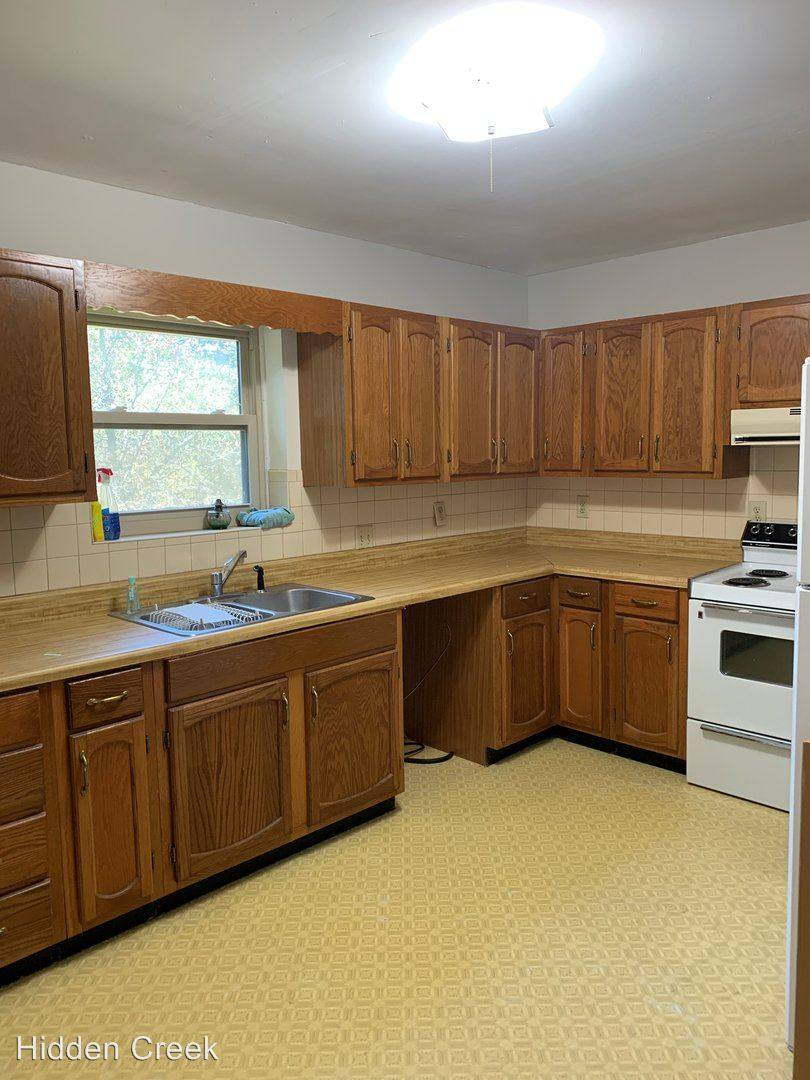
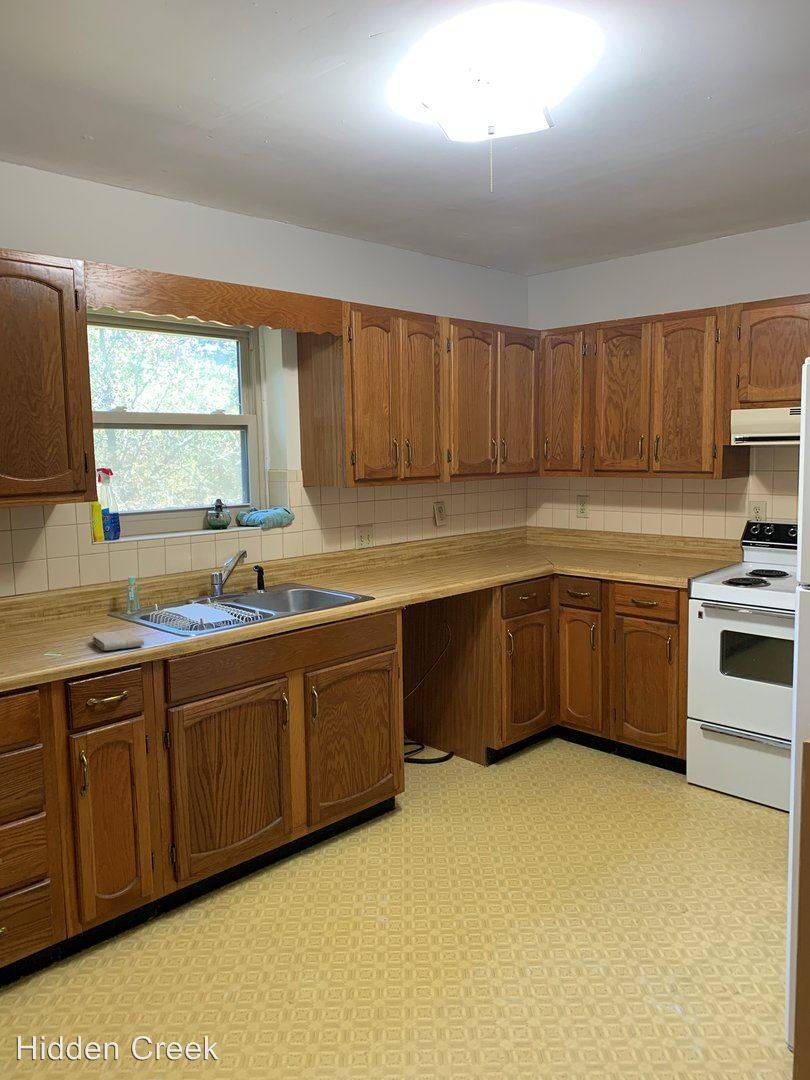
+ washcloth [91,629,145,652]
